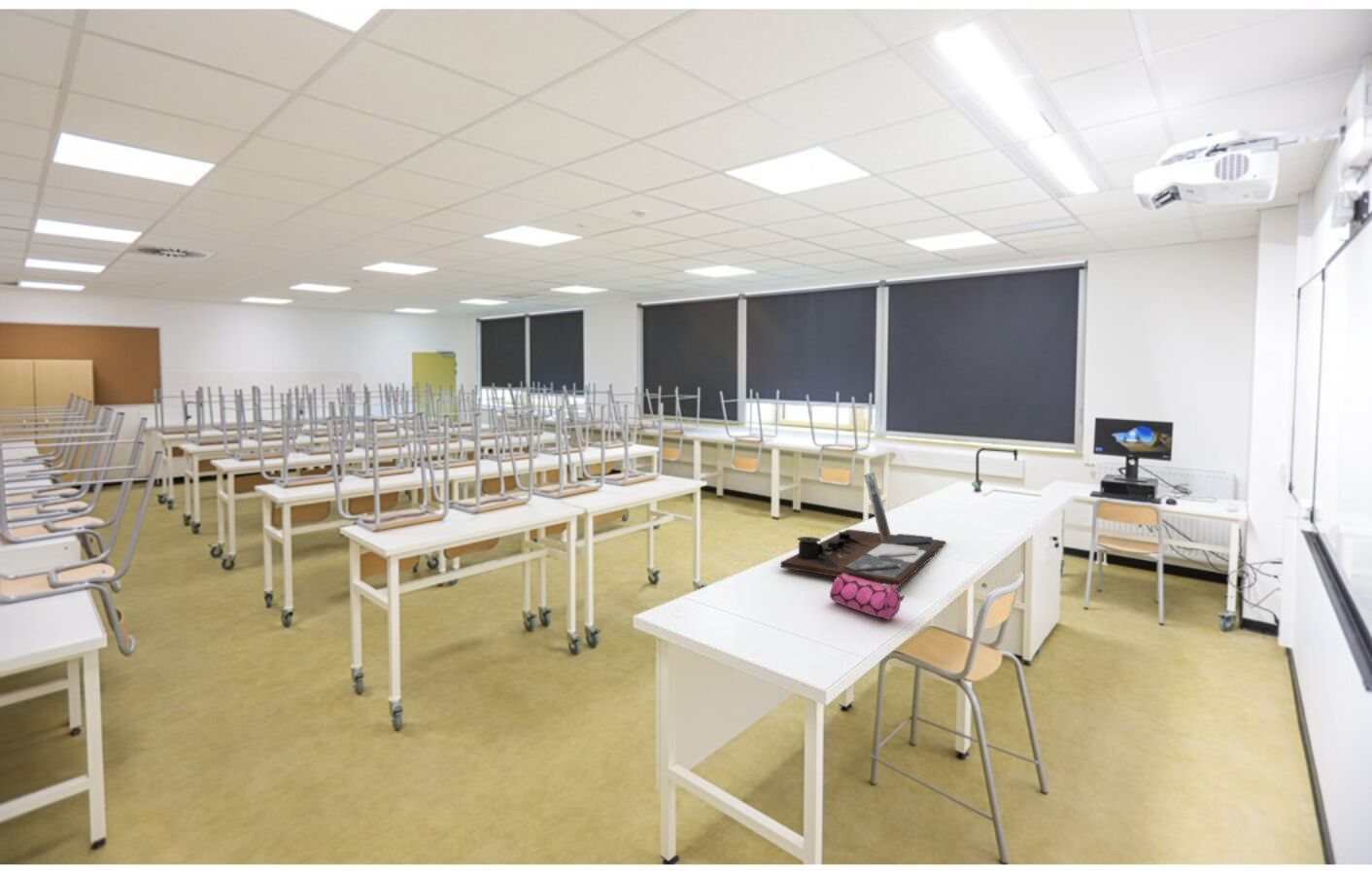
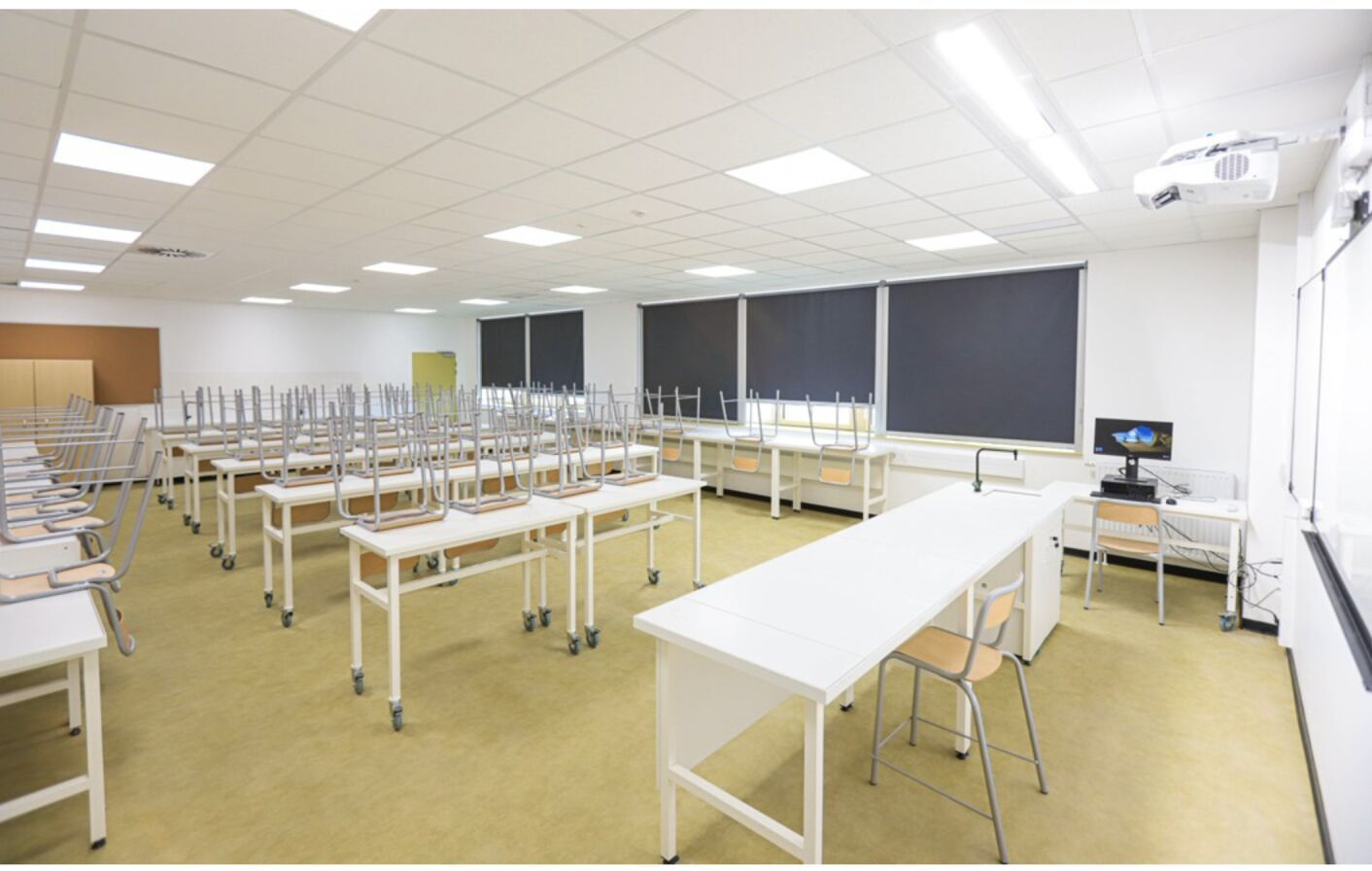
- pencil case [829,574,906,621]
- desk organizer [780,470,946,588]
